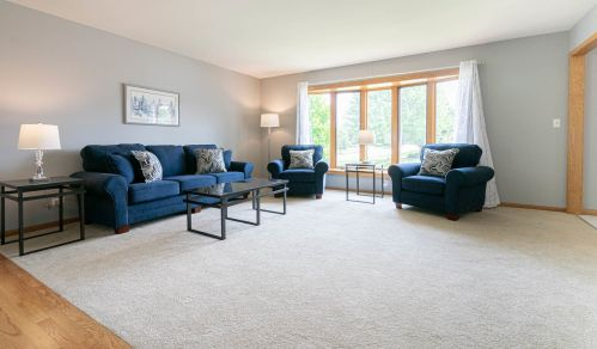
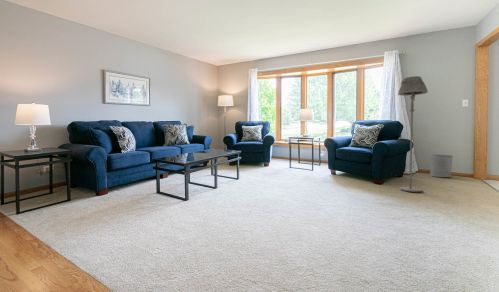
+ waste bin [429,154,453,178]
+ floor lamp [397,75,429,193]
